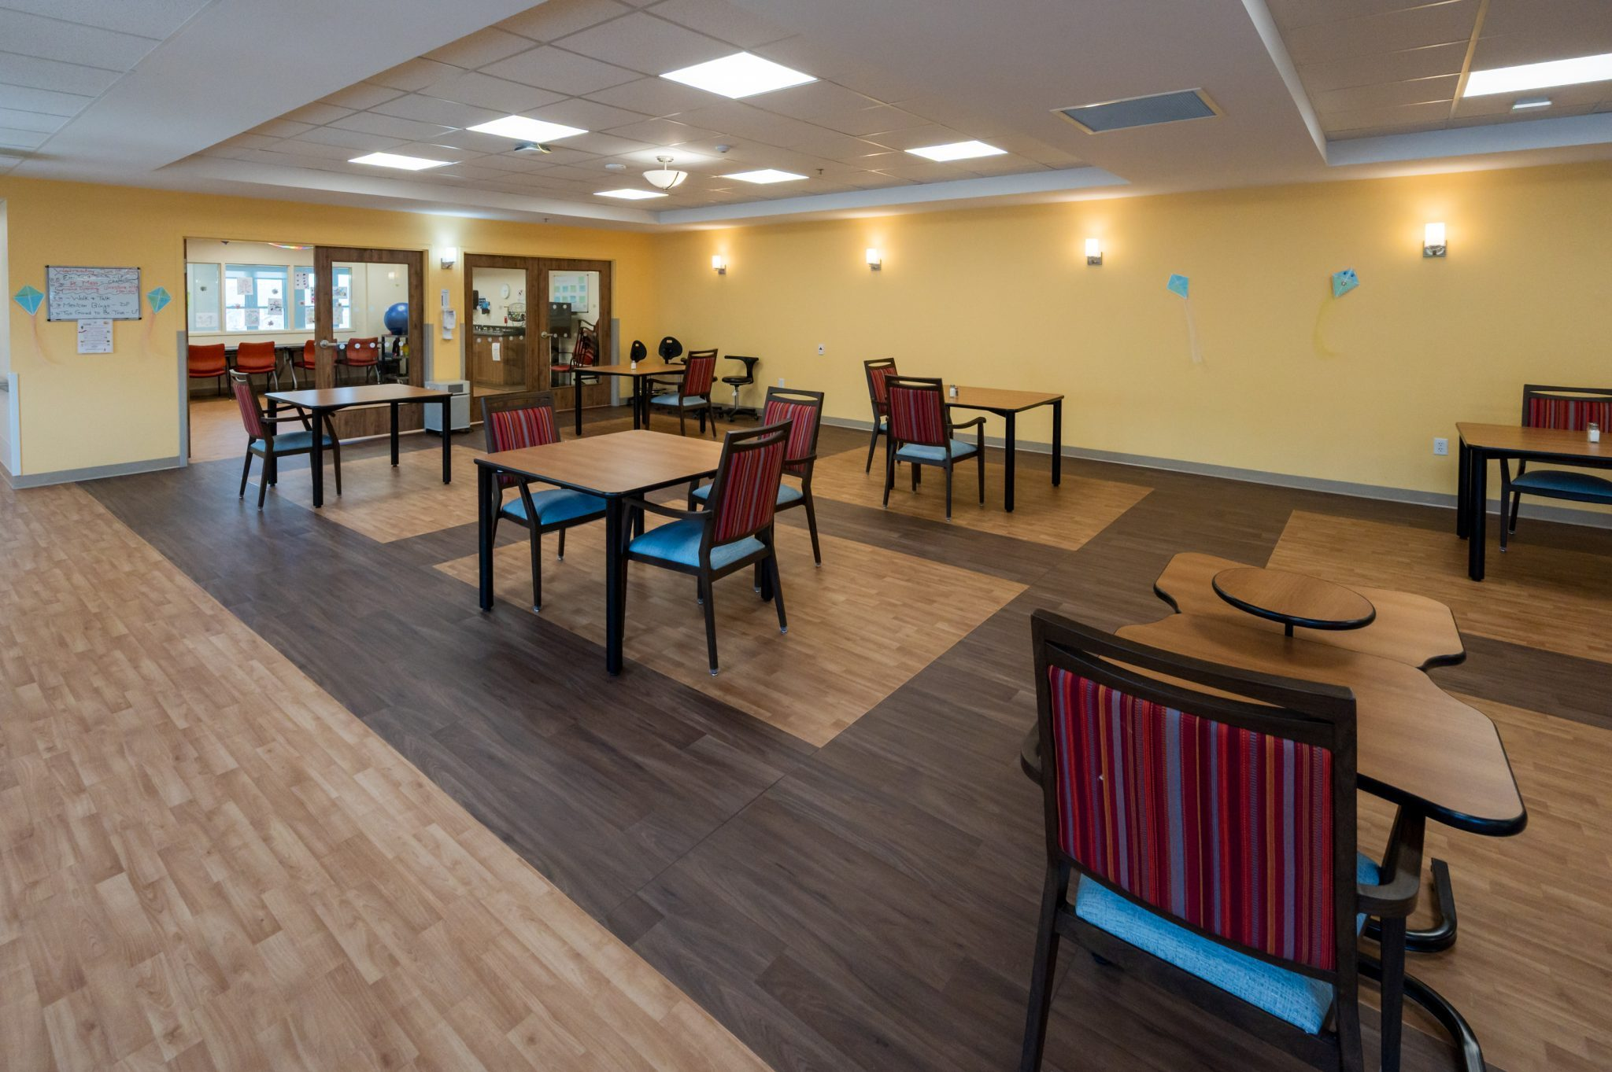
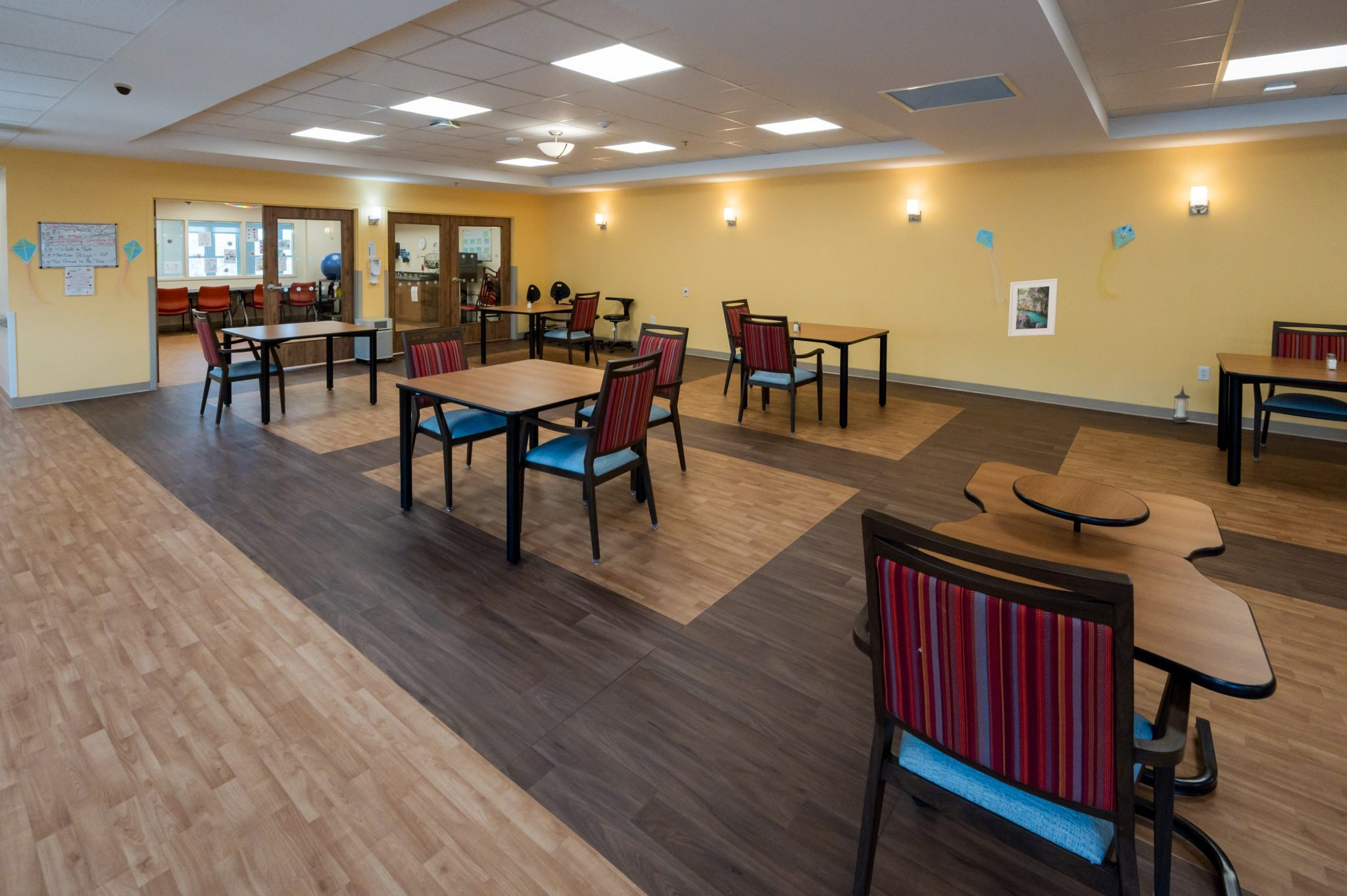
+ lantern [1171,385,1191,424]
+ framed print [1008,278,1059,337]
+ dome security camera [113,82,133,96]
